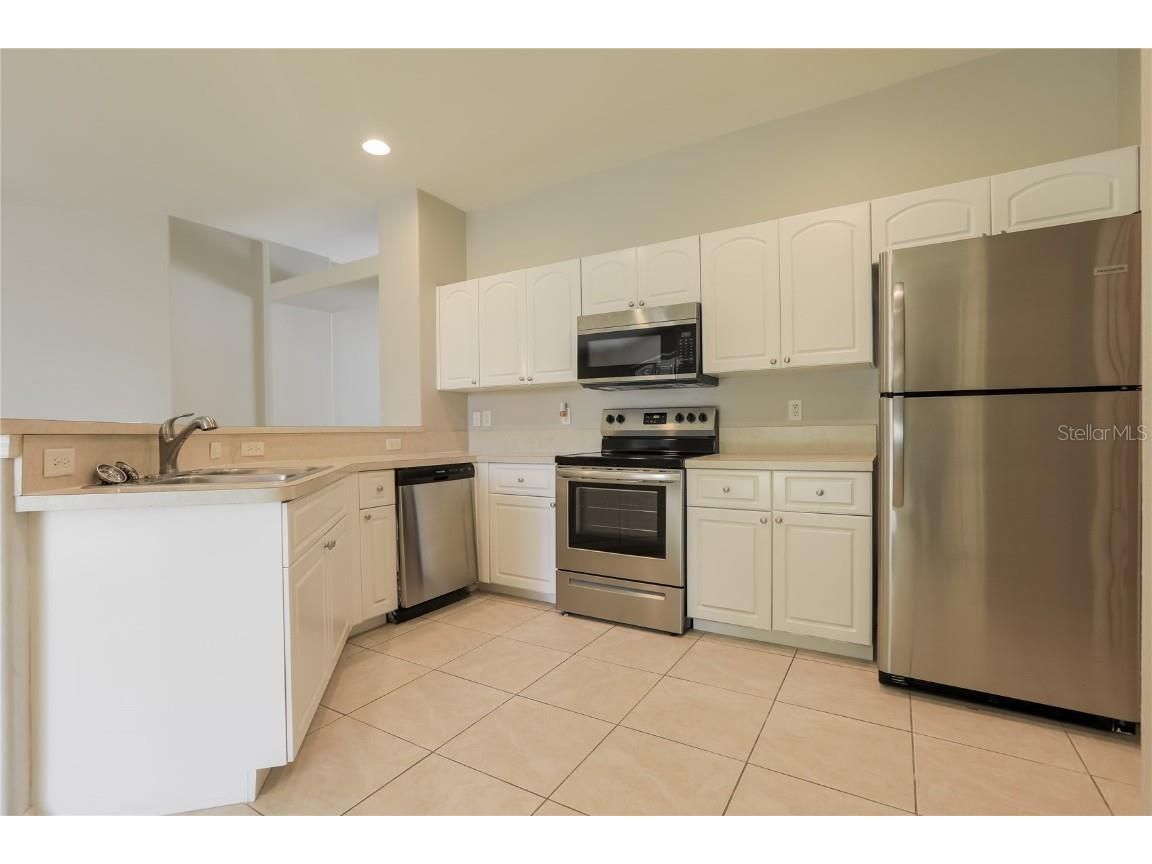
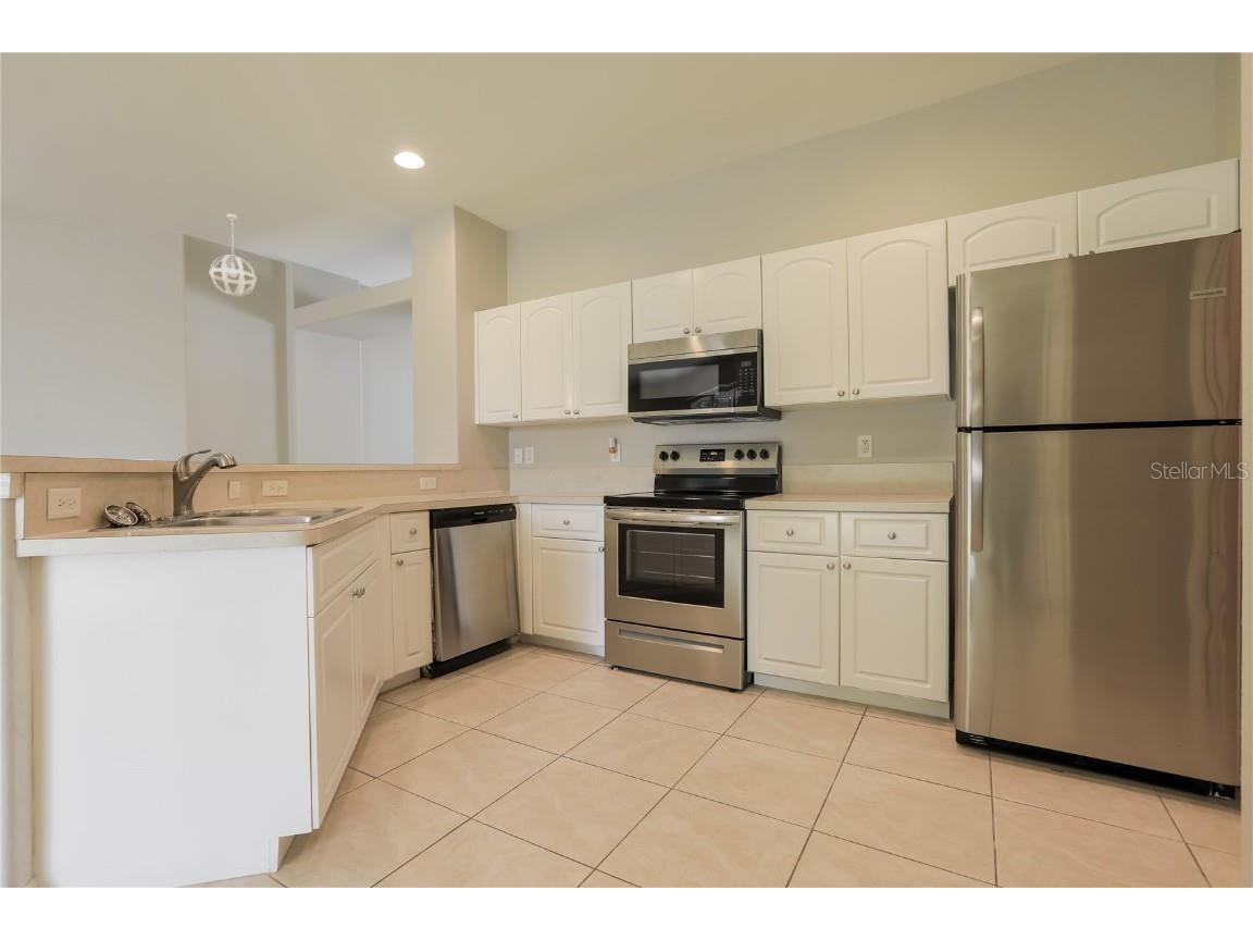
+ pendant light [209,213,258,297]
